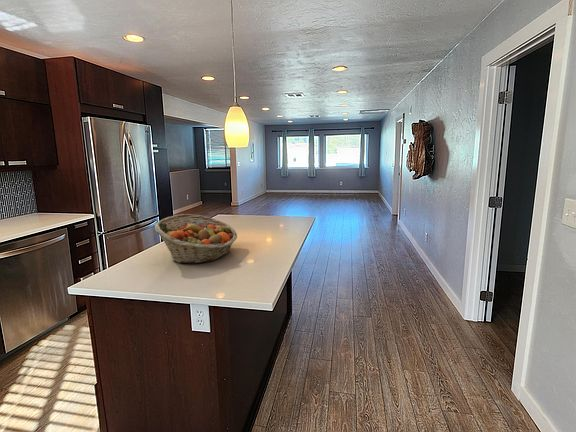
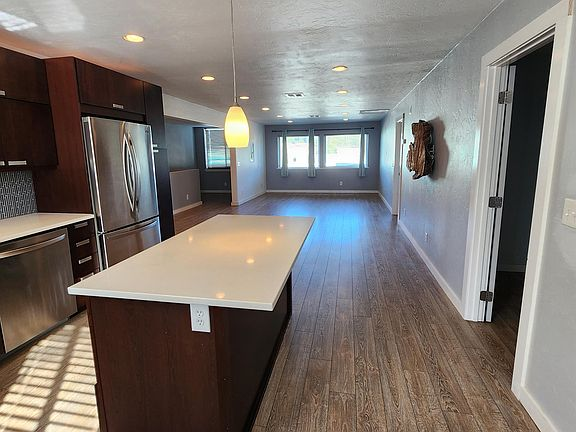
- fruit basket [154,213,238,265]
